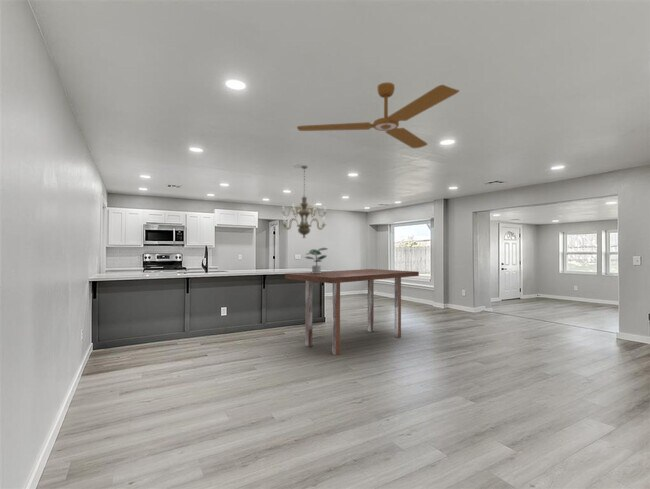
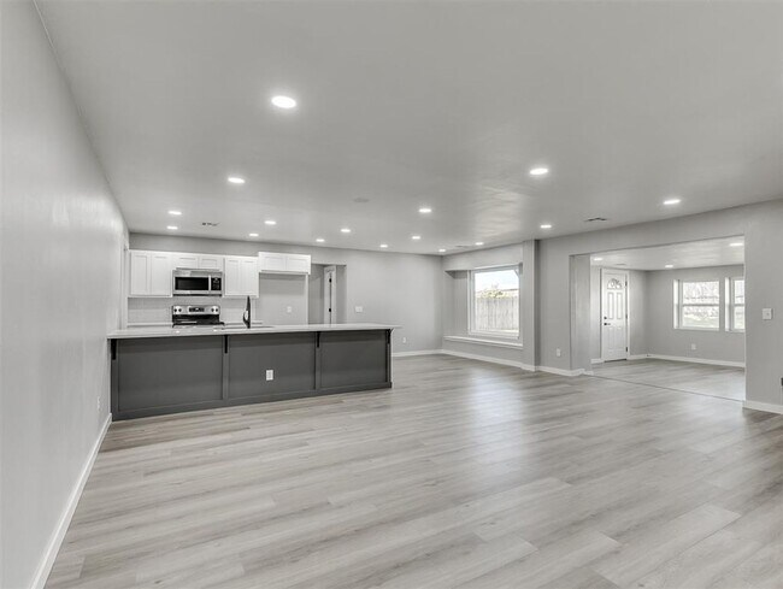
- potted plant [303,247,329,273]
- chandelier [281,165,328,239]
- dining table [284,268,420,356]
- ceiling fan [296,82,461,149]
